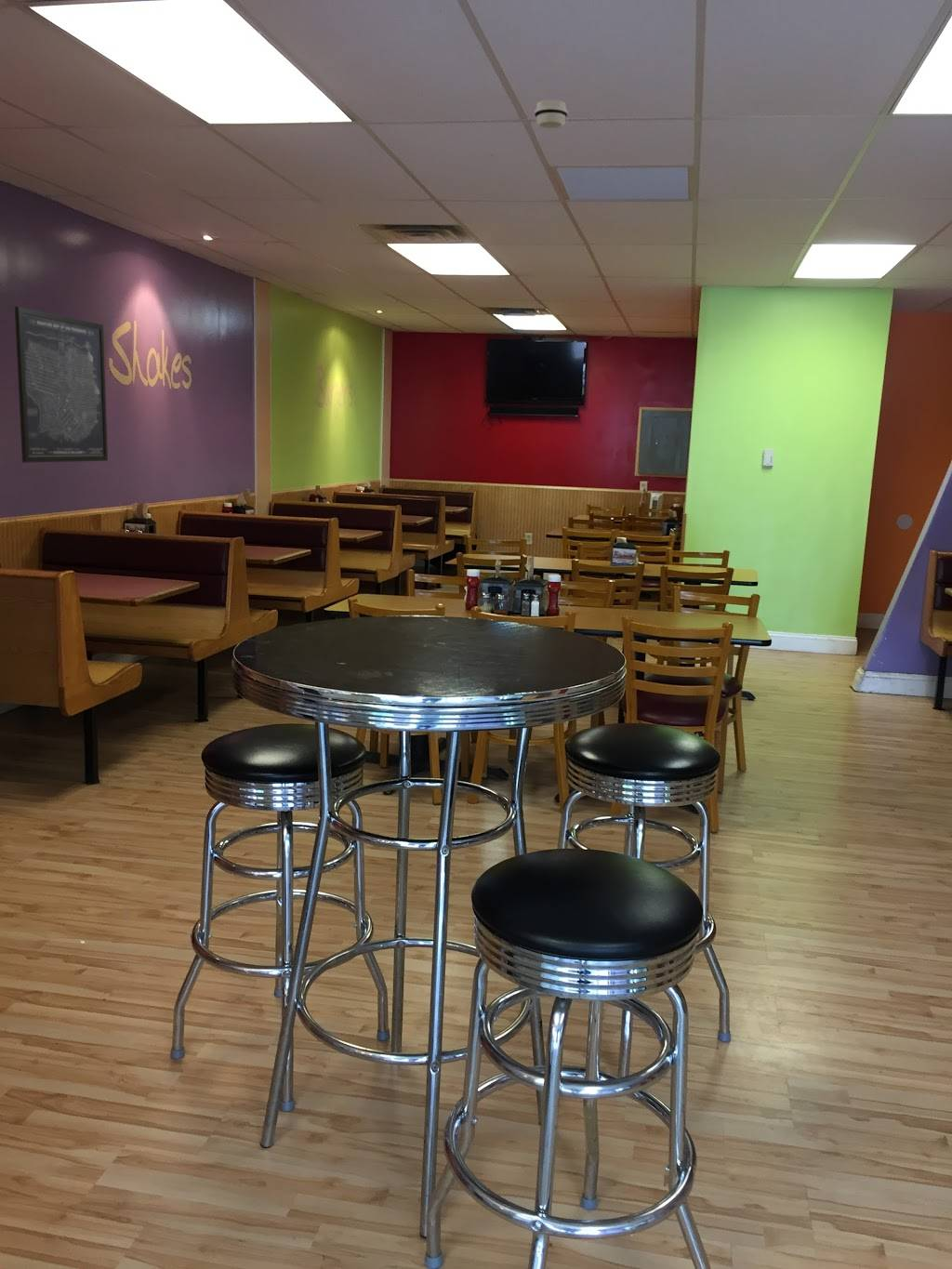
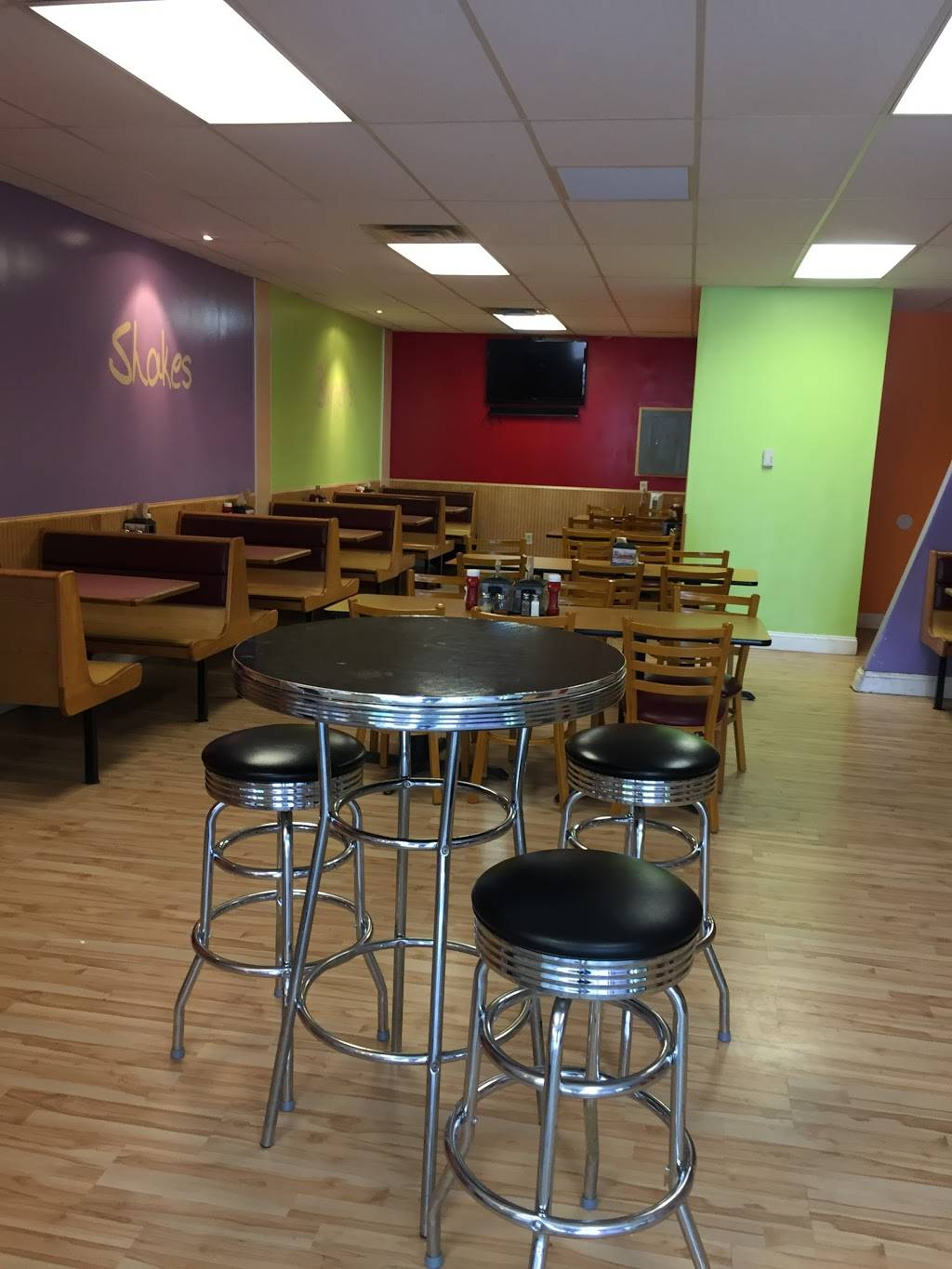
- wall art [14,306,109,463]
- smoke detector [534,99,569,129]
